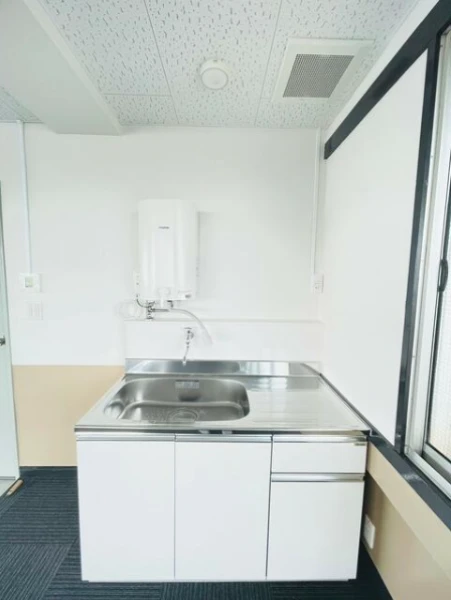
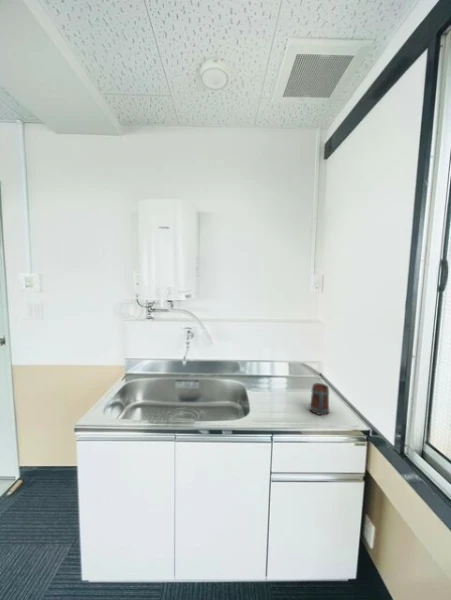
+ mug [309,382,330,416]
